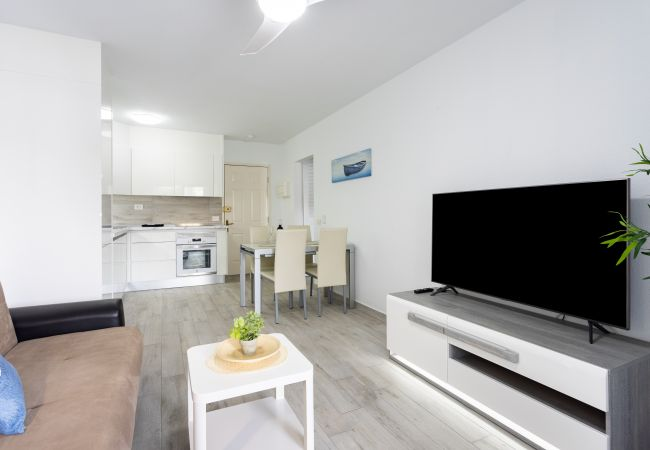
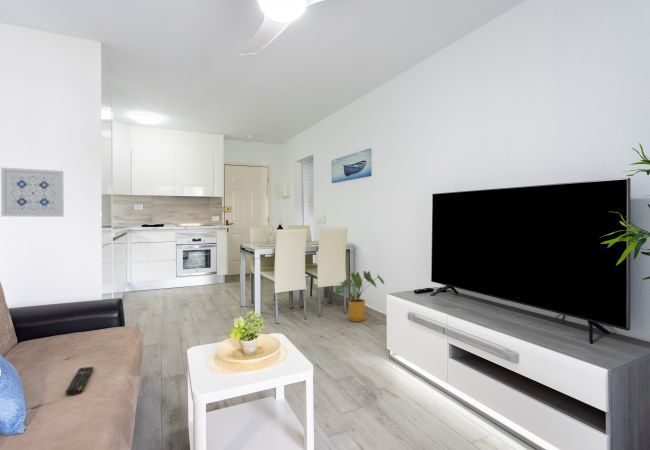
+ remote control [64,366,94,396]
+ wall art [0,167,65,218]
+ house plant [334,270,386,323]
